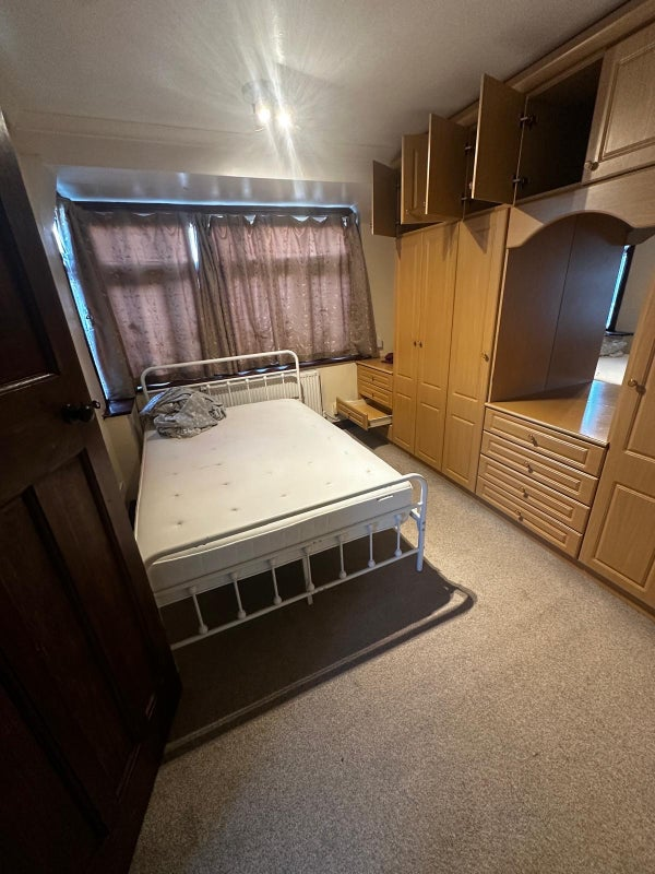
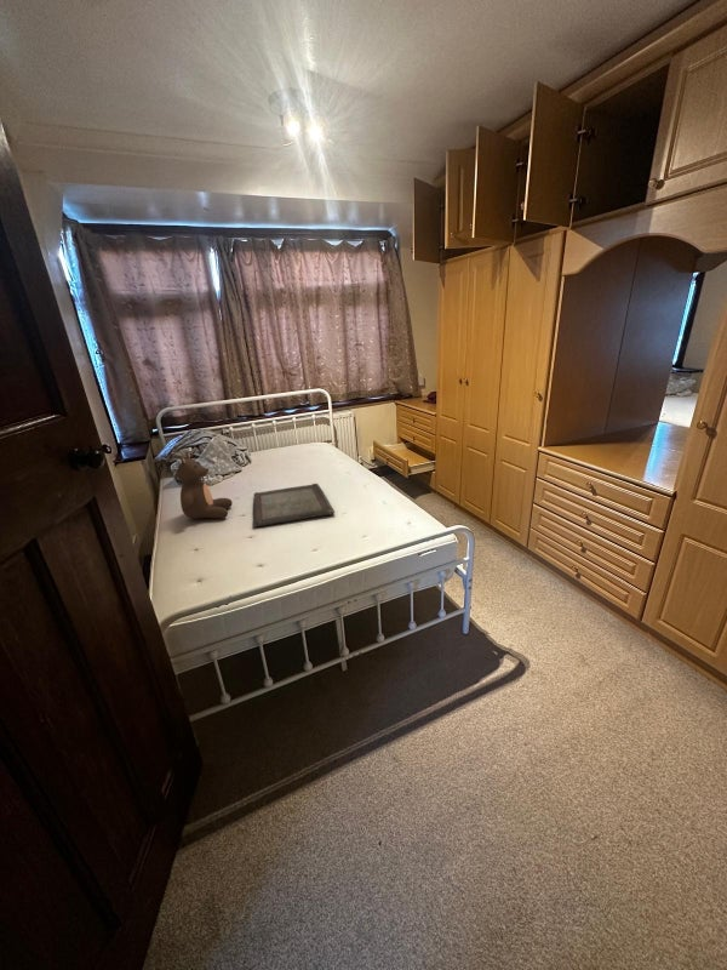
+ teddy bear [174,450,234,520]
+ serving tray [252,483,336,529]
